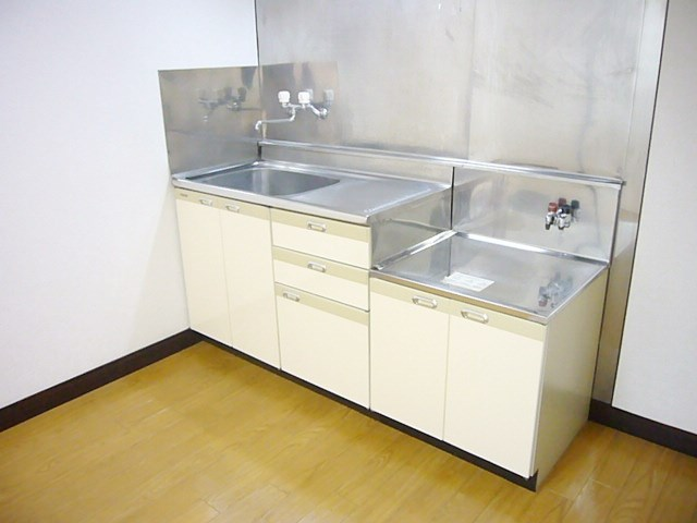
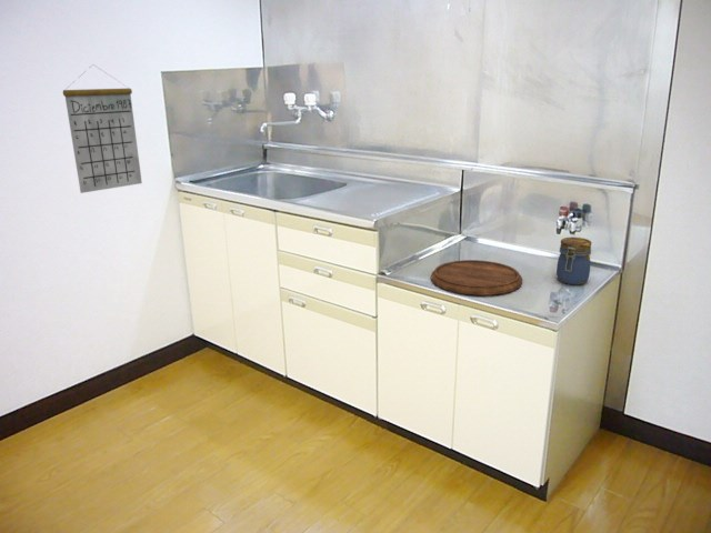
+ calendar [62,63,143,194]
+ cutting board [430,259,523,296]
+ jar [555,237,592,285]
